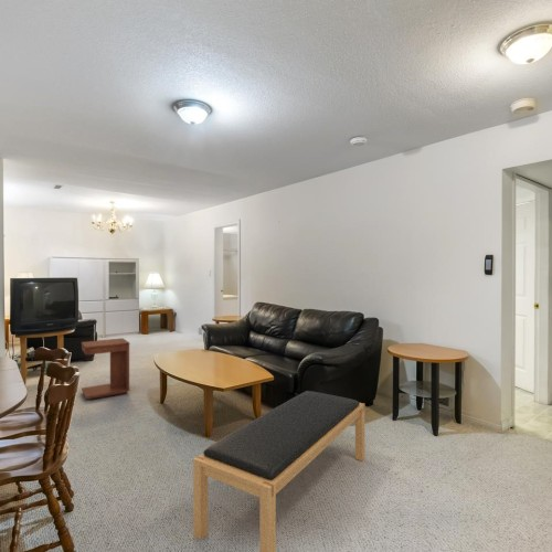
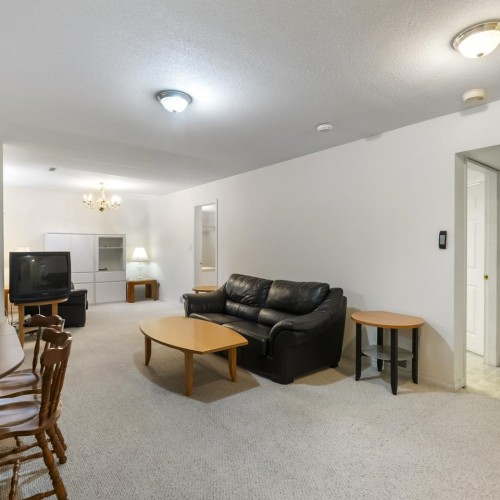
- bench [192,390,365,552]
- side table [81,337,130,401]
